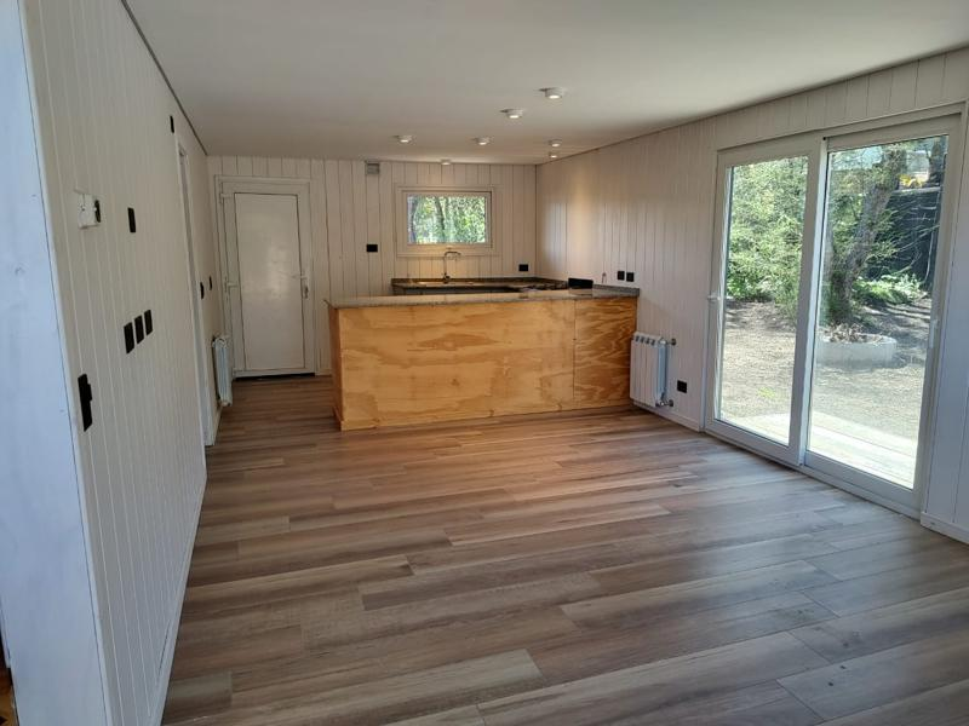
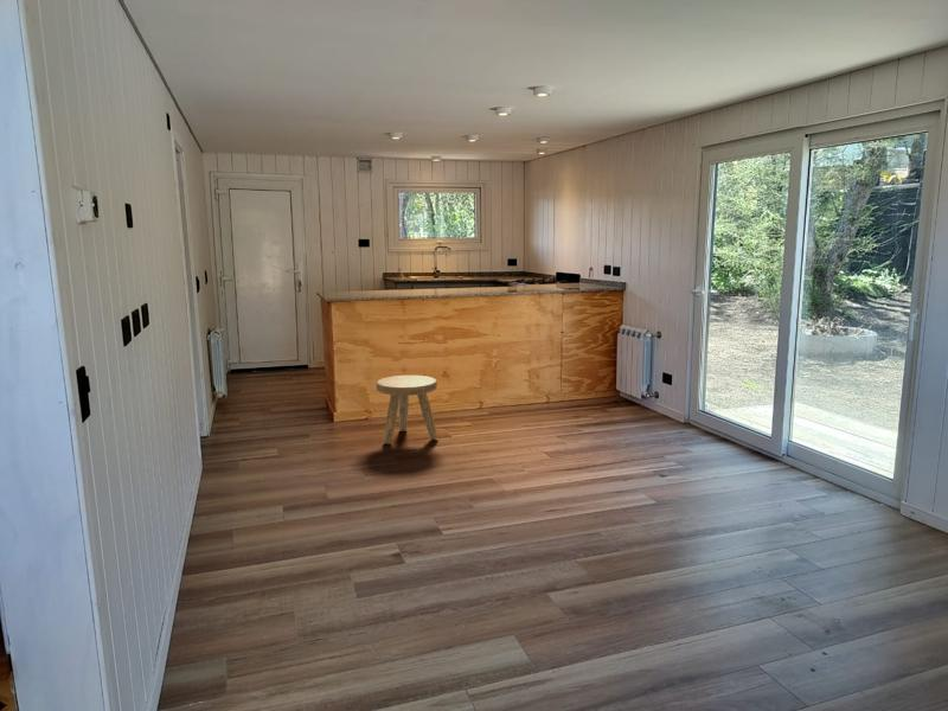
+ stool [376,374,440,446]
